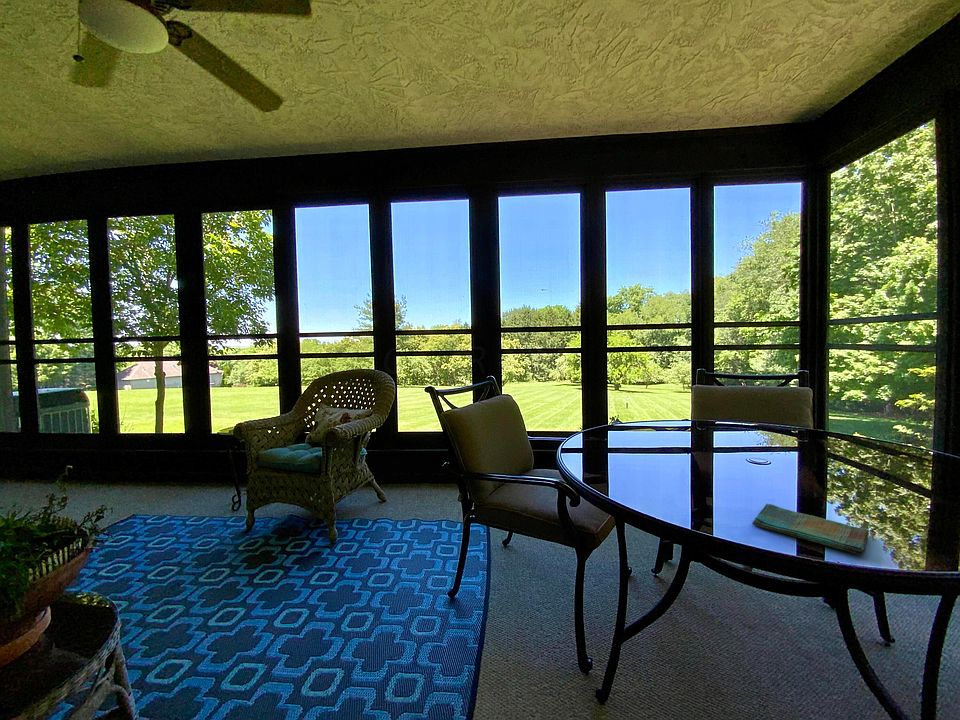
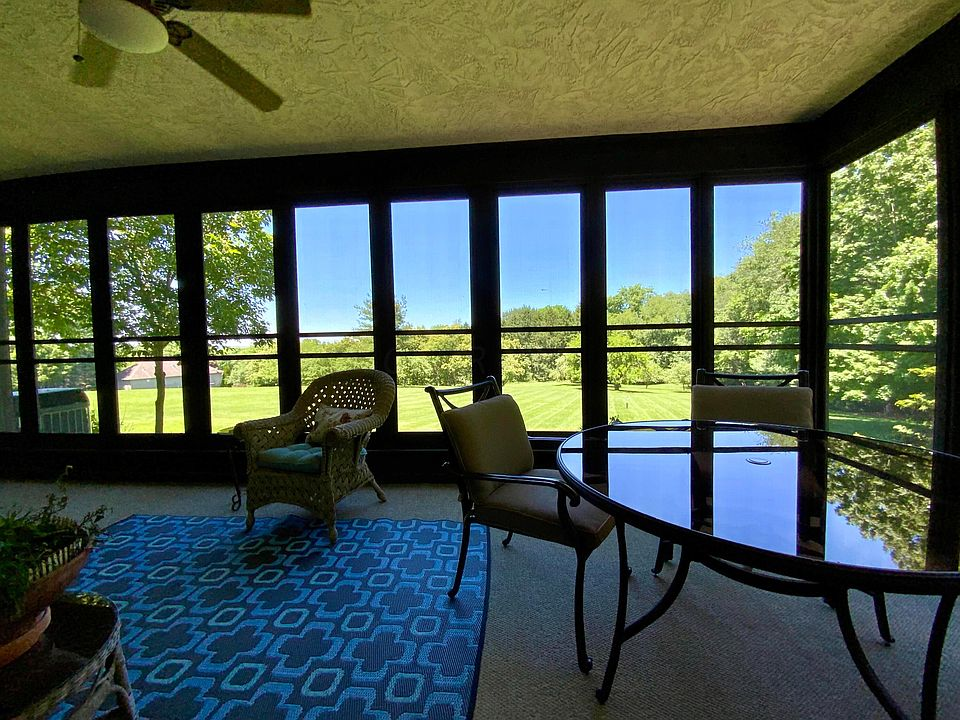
- dish towel [751,503,870,556]
